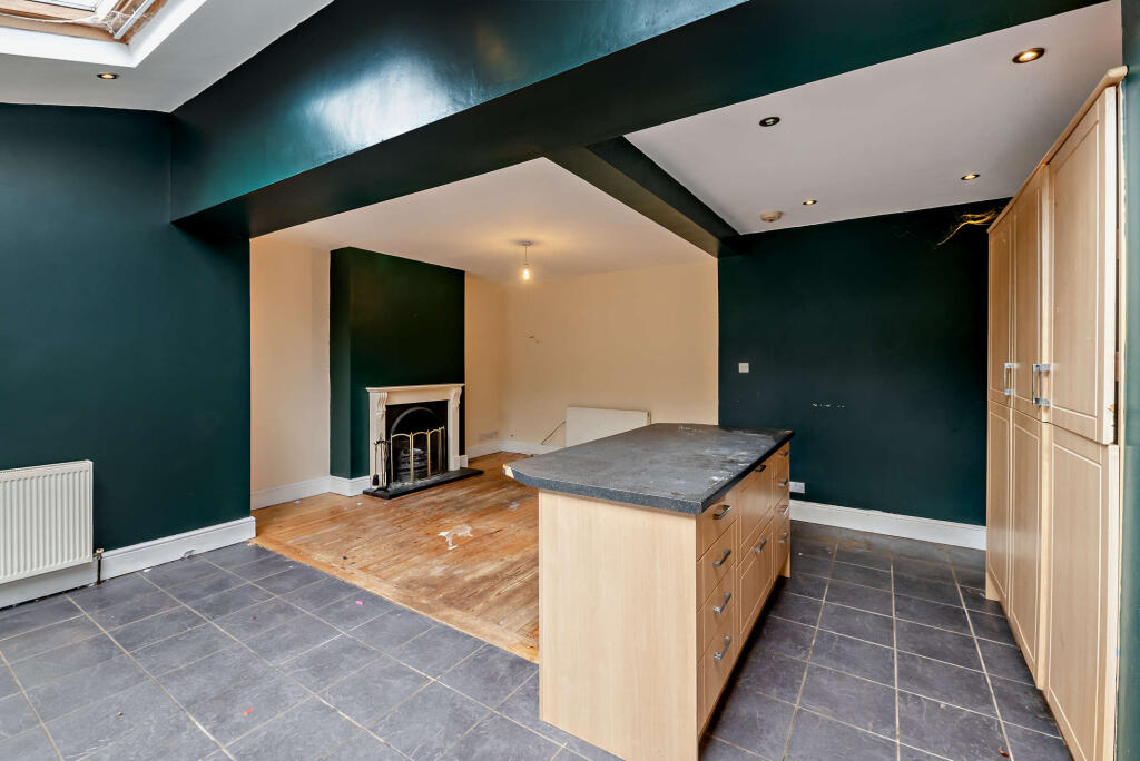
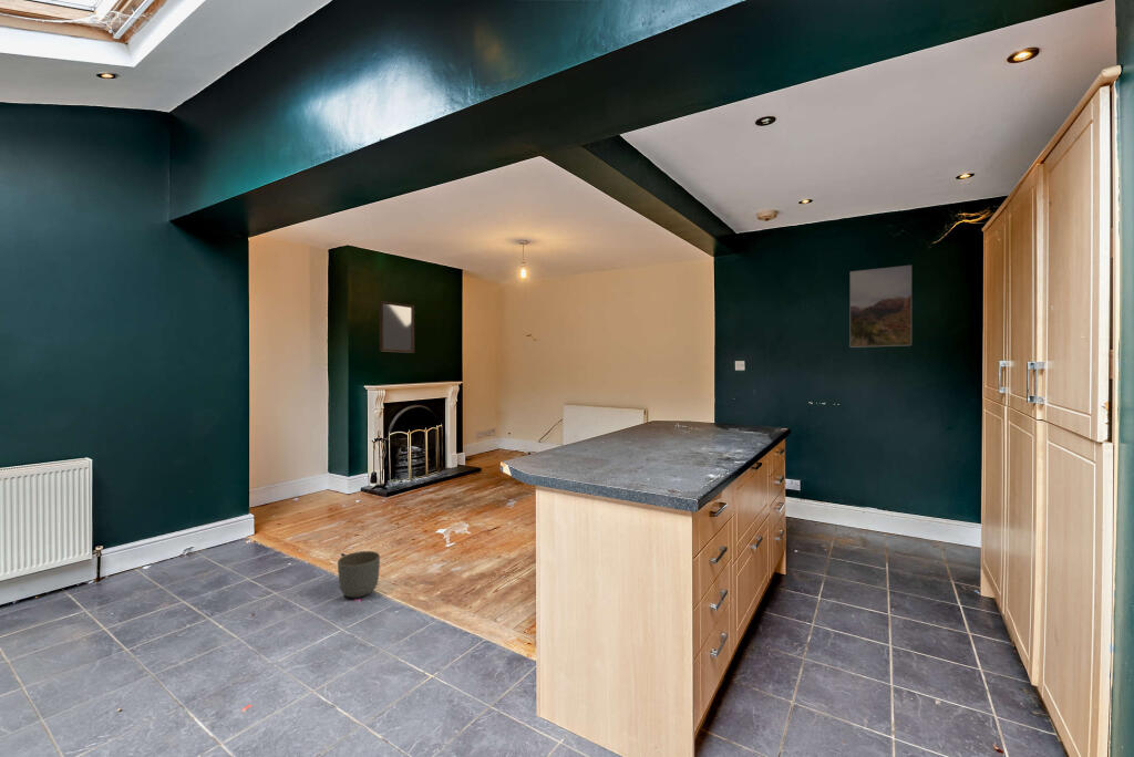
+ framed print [849,265,913,349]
+ planter [337,550,381,599]
+ home mirror [379,300,415,354]
